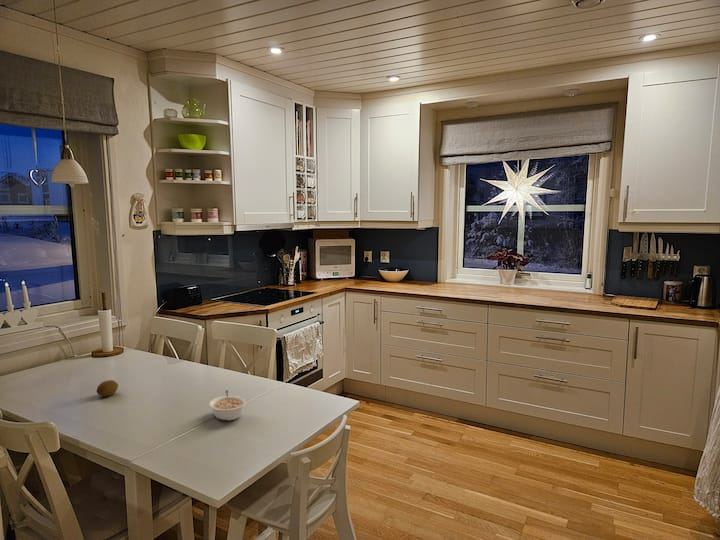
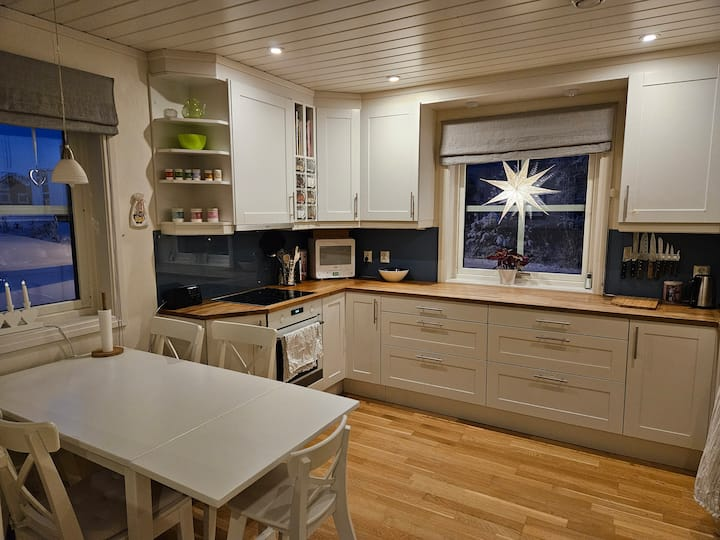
- legume [208,389,248,422]
- fruit [96,379,119,398]
